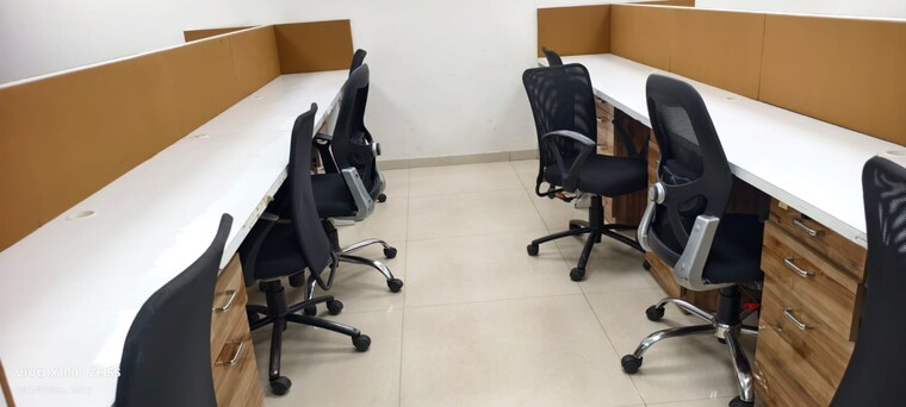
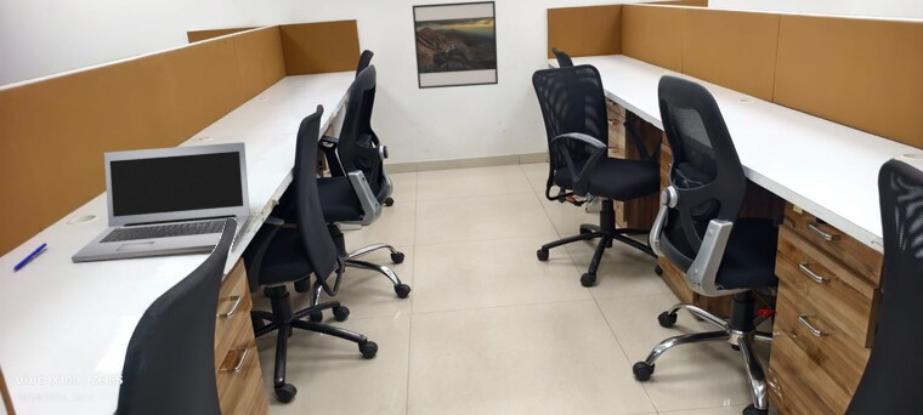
+ pen [12,241,49,272]
+ laptop [70,141,251,263]
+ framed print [412,0,499,90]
